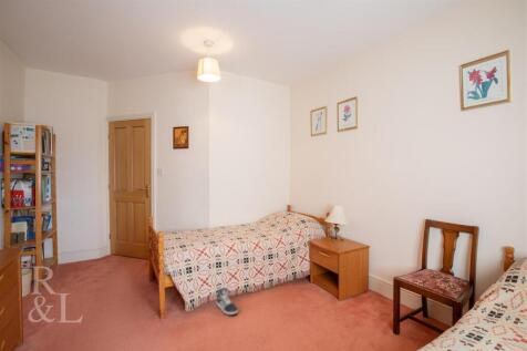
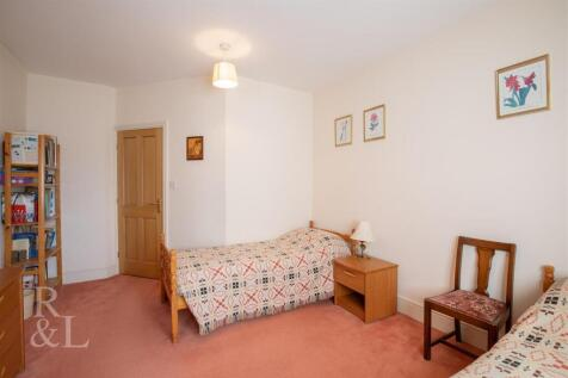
- sneaker [216,287,239,316]
